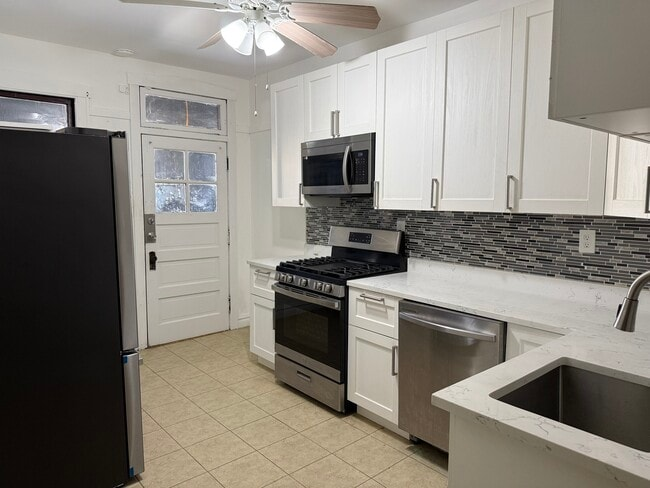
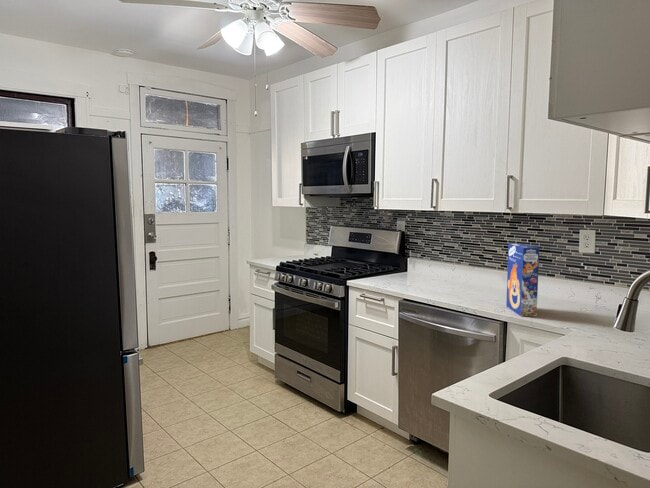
+ cereal box [505,243,540,317]
